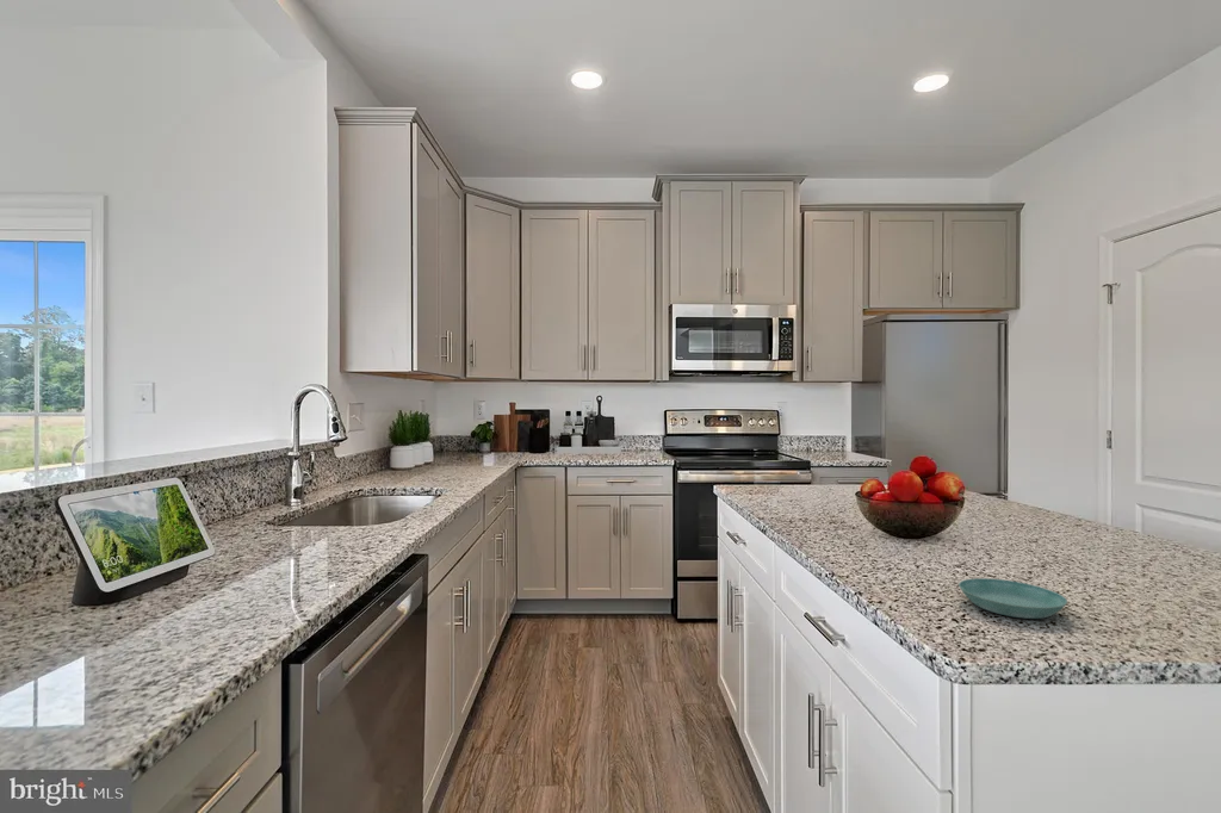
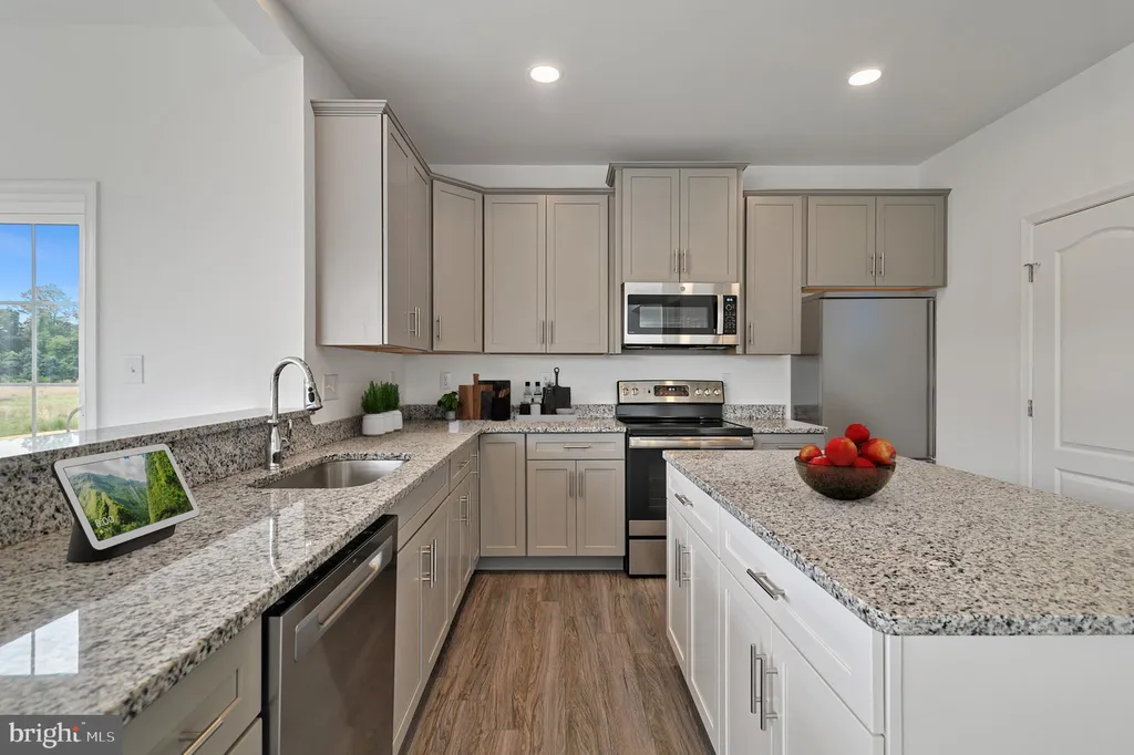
- saucer [957,577,1068,620]
